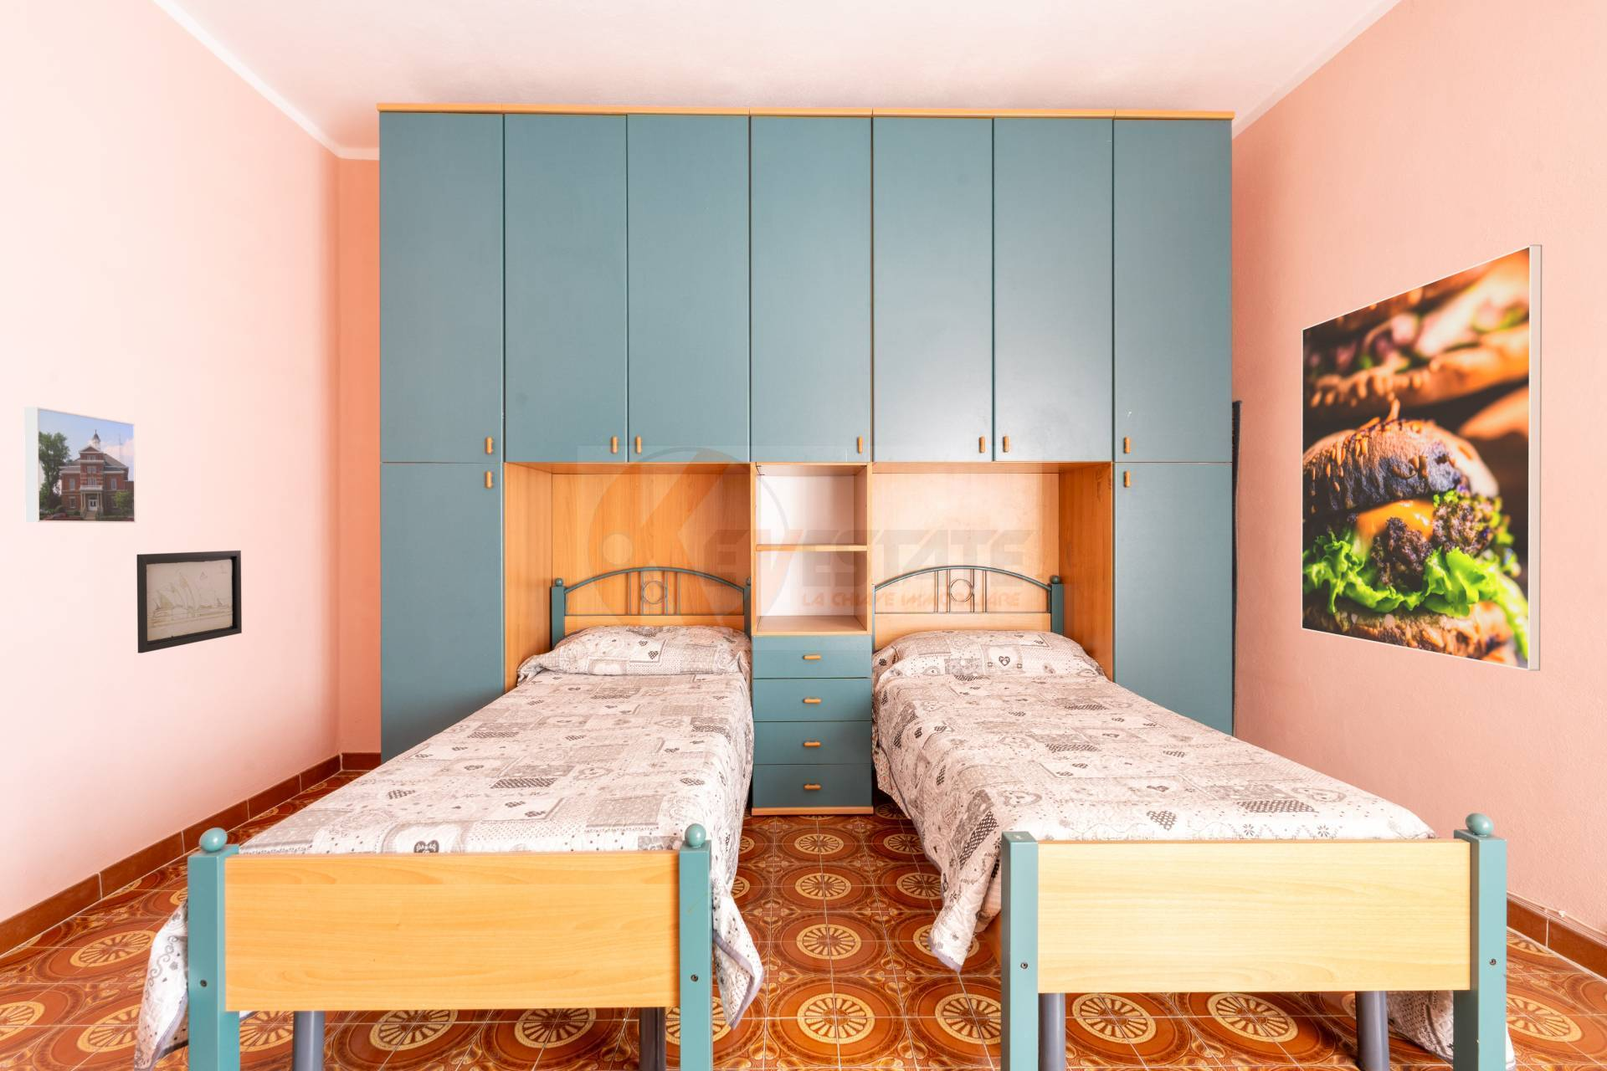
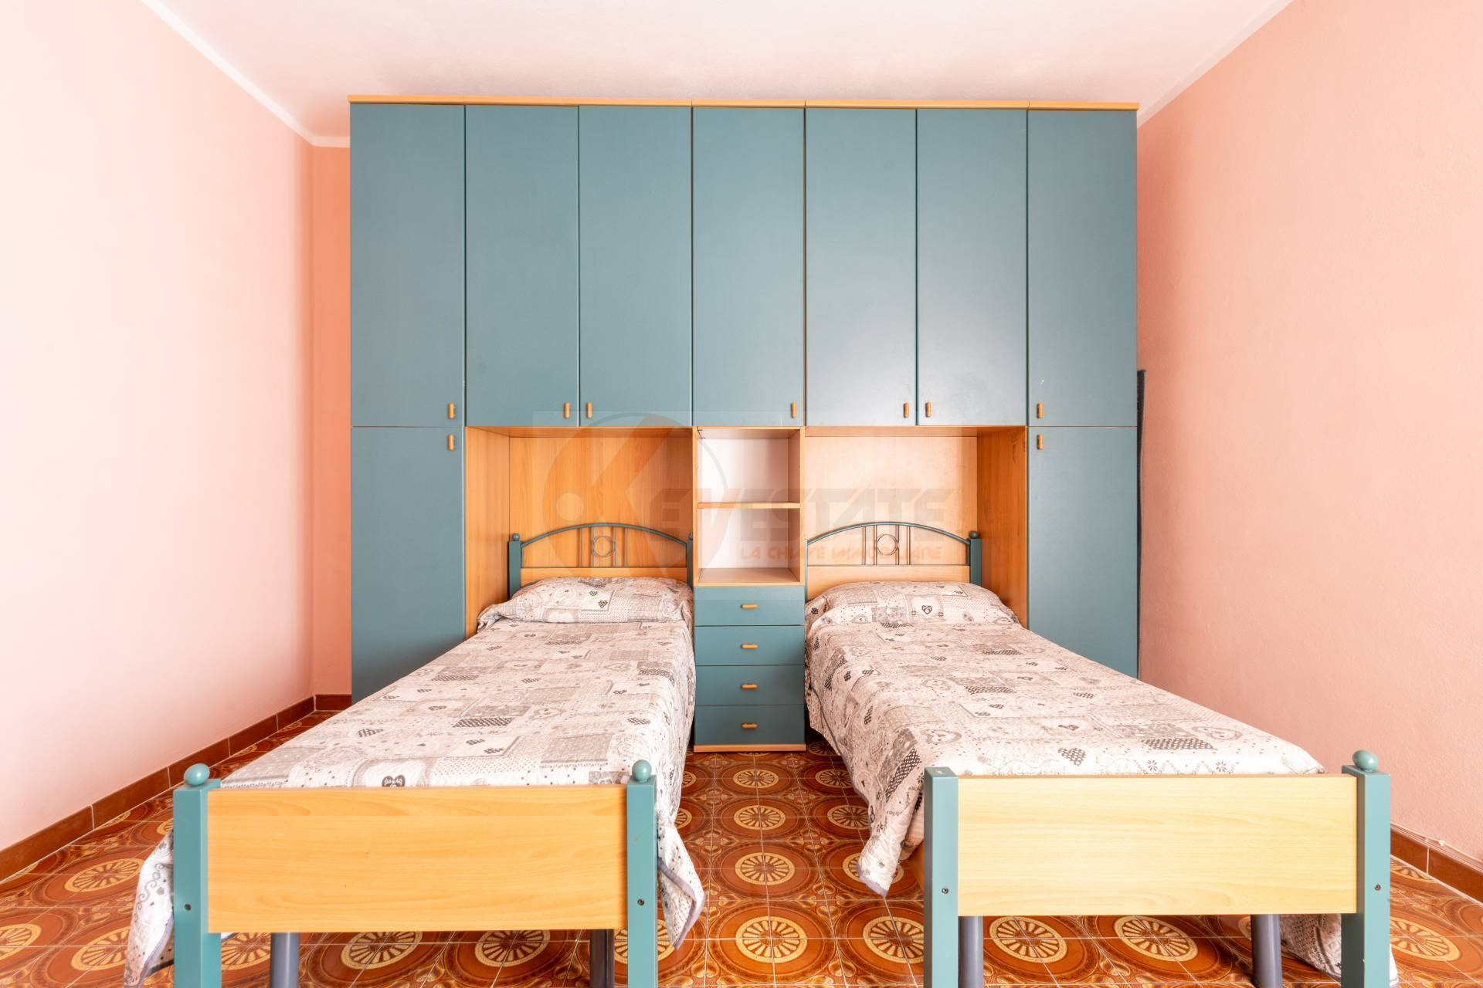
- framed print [24,405,136,524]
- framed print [1301,244,1542,672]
- wall art [135,550,243,654]
